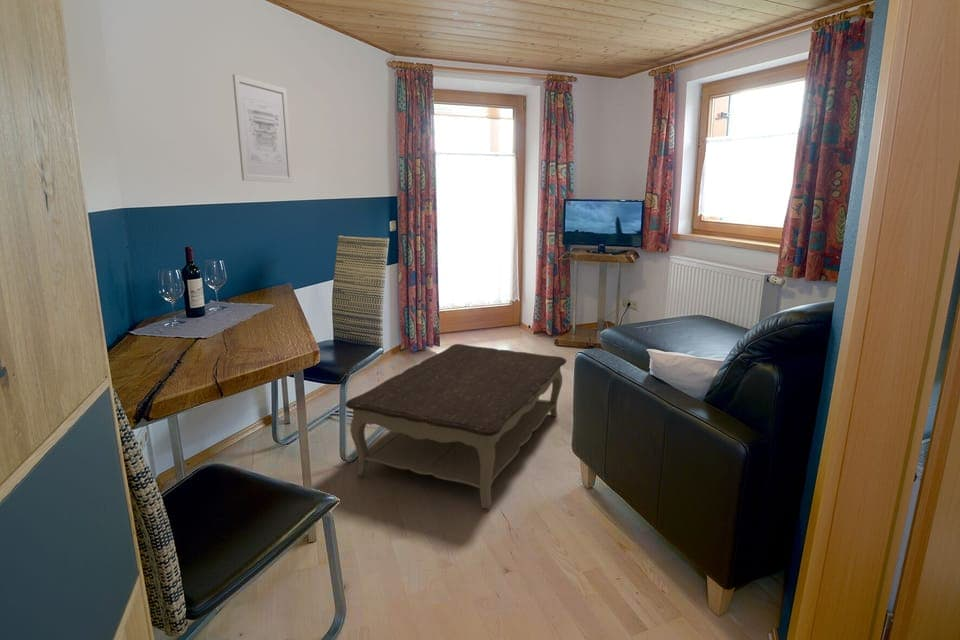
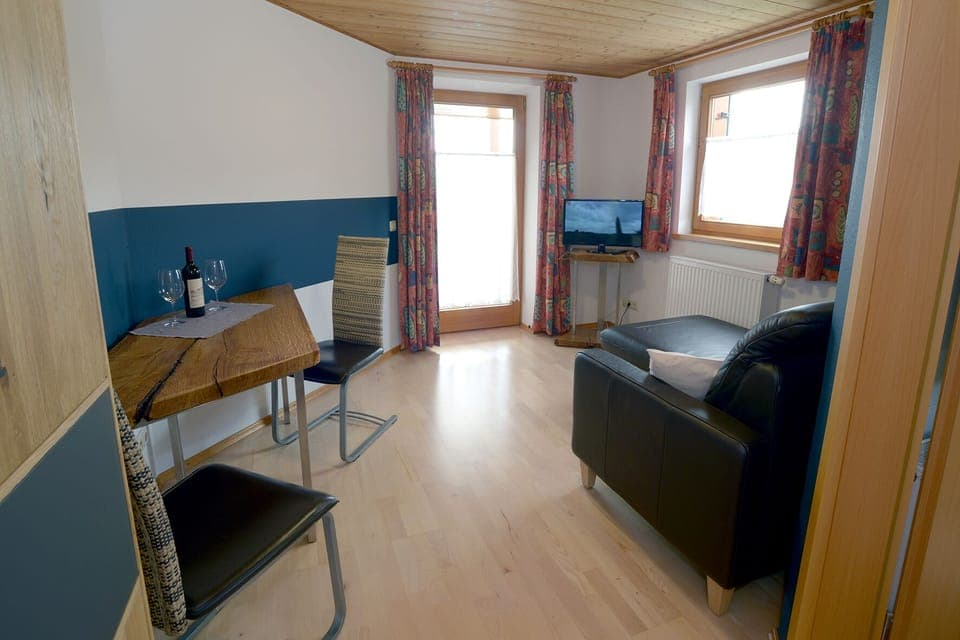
- wall art [232,73,294,184]
- coffee table [344,343,567,510]
